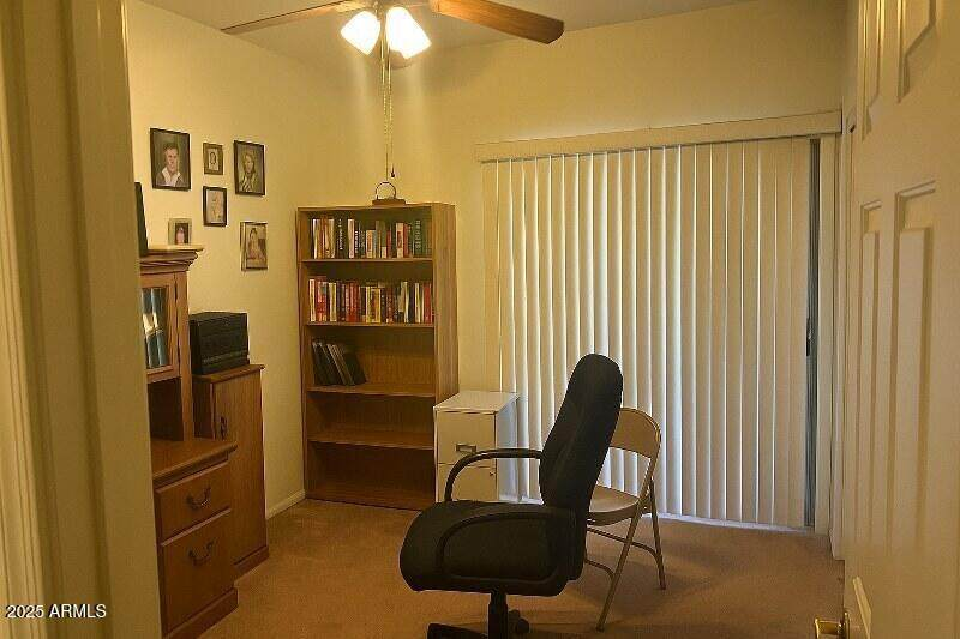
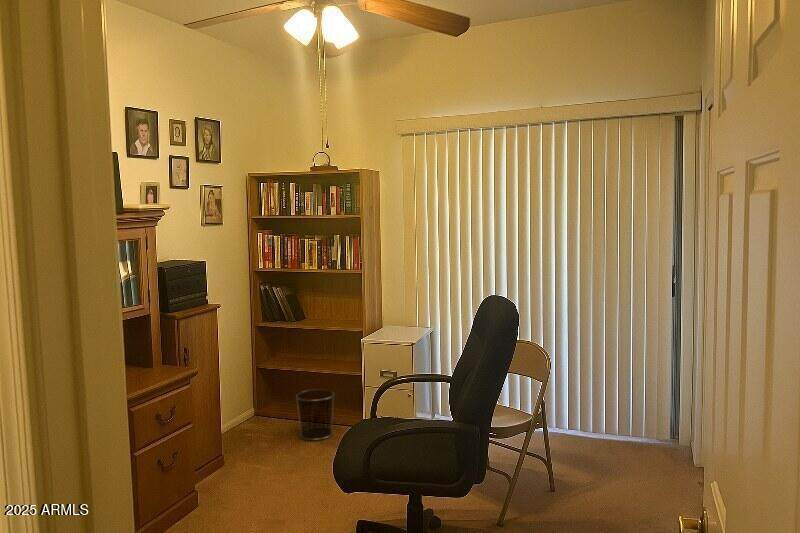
+ waste bin [295,388,336,441]
